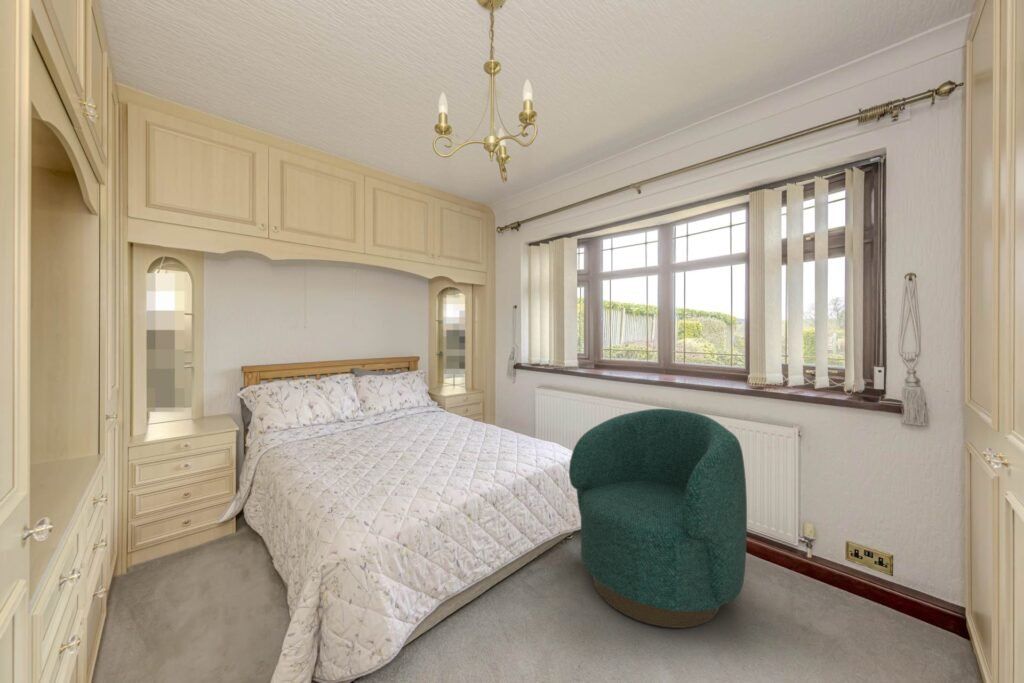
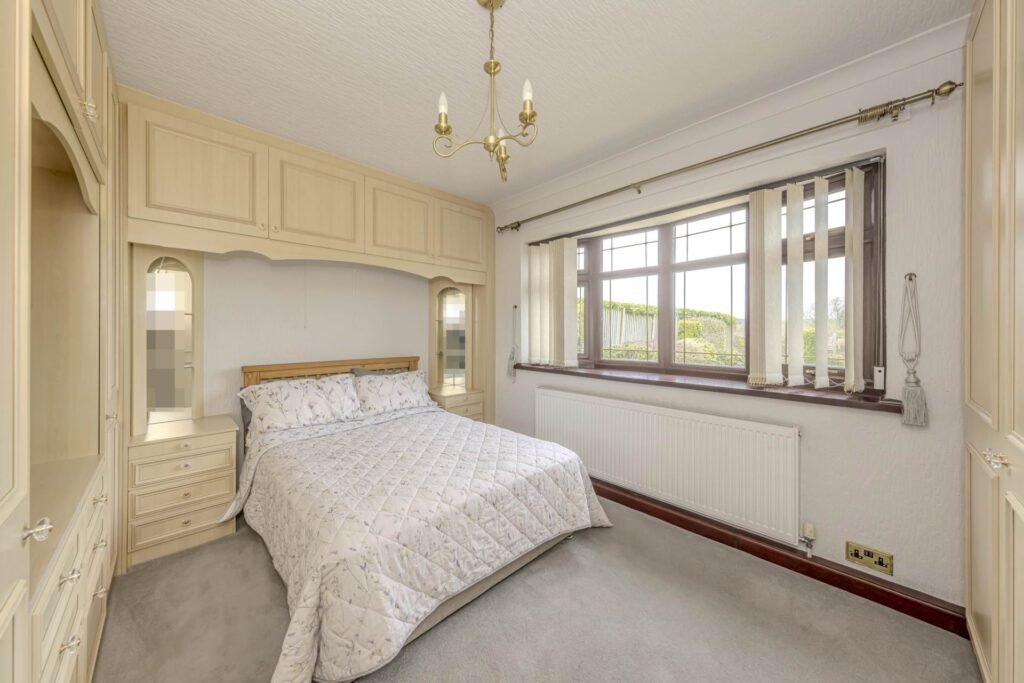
- armchair [568,408,748,629]
